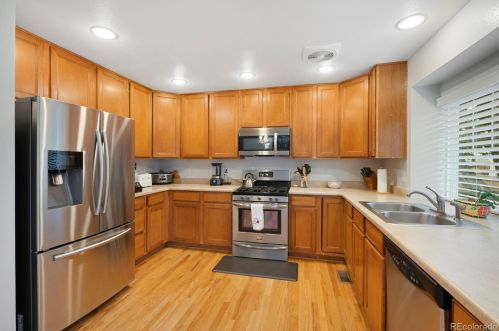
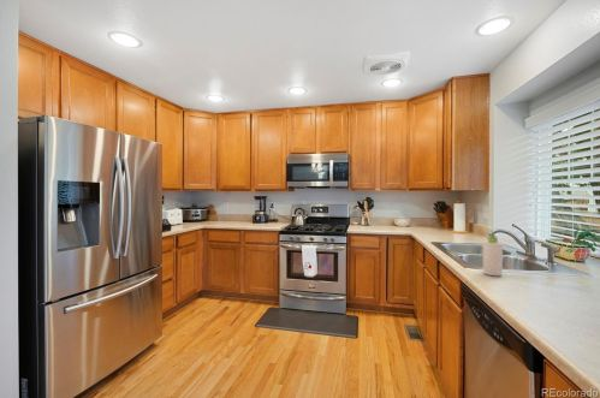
+ bottle [482,230,504,277]
